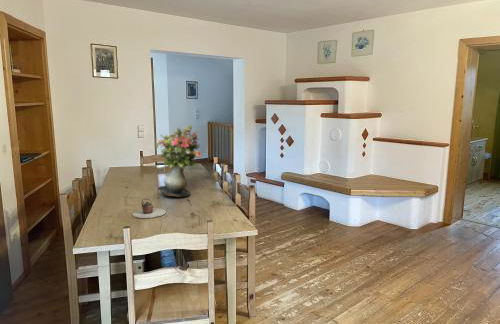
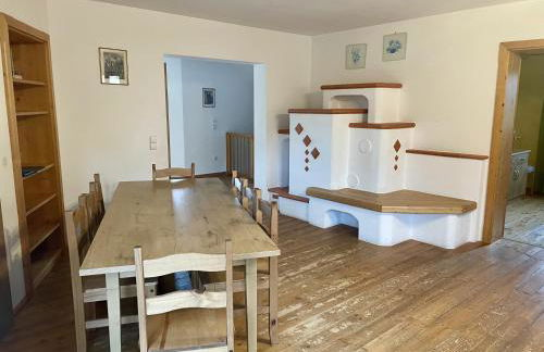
- bouquet [155,123,202,198]
- teapot [132,198,167,219]
